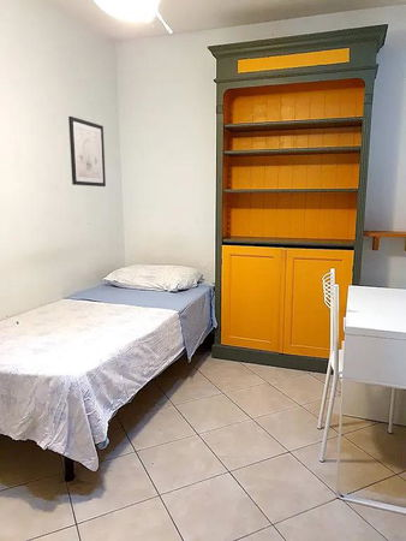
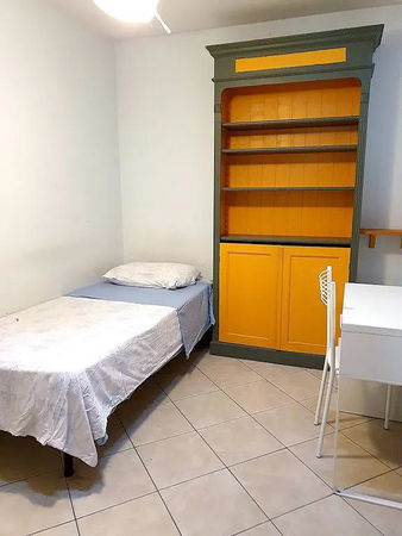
- wall art [67,115,107,188]
